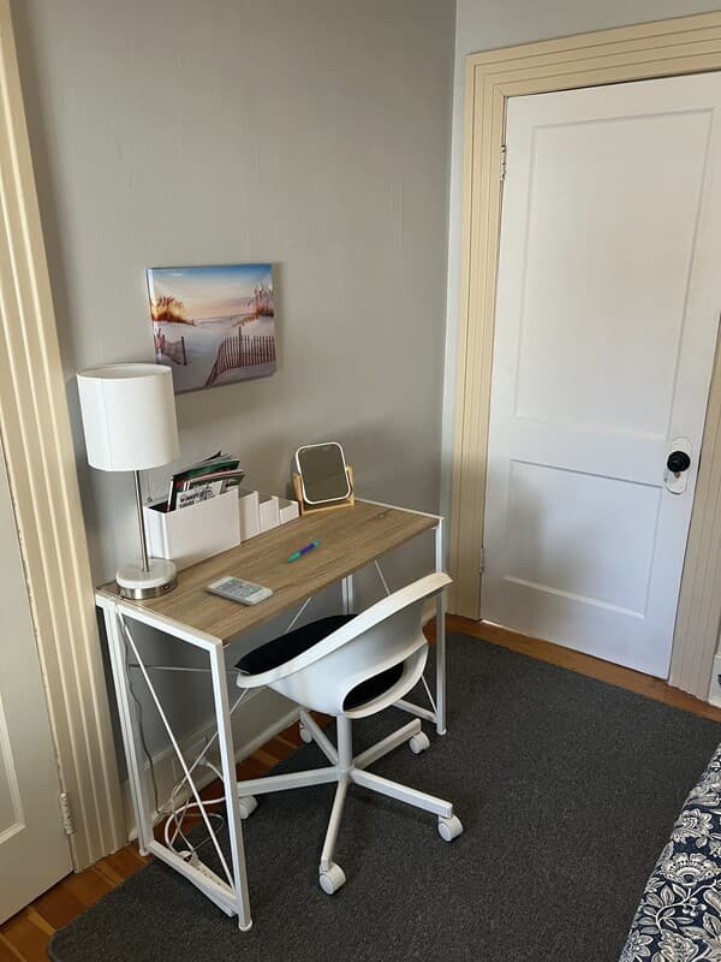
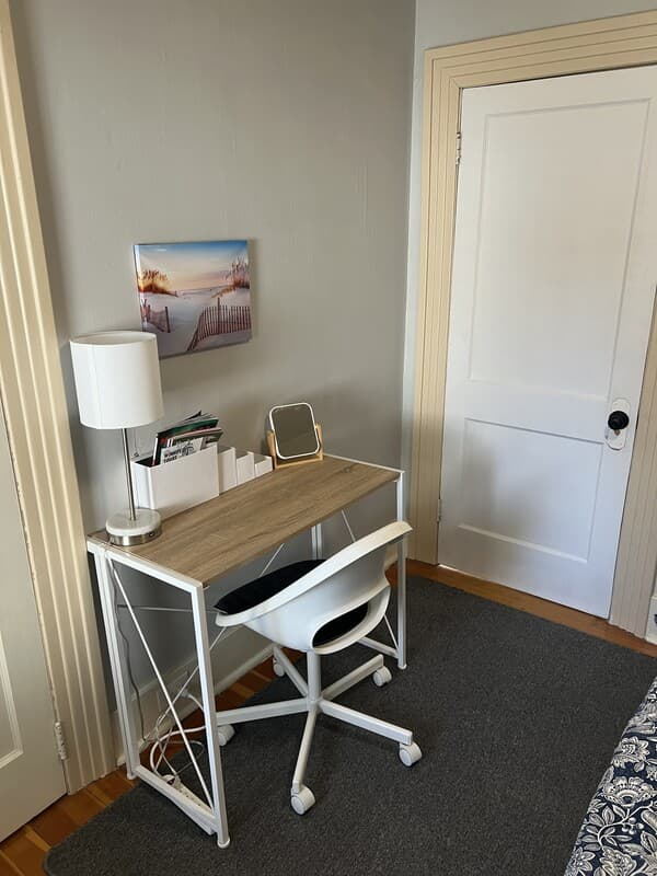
- pen [286,540,320,563]
- smartphone [207,575,273,606]
